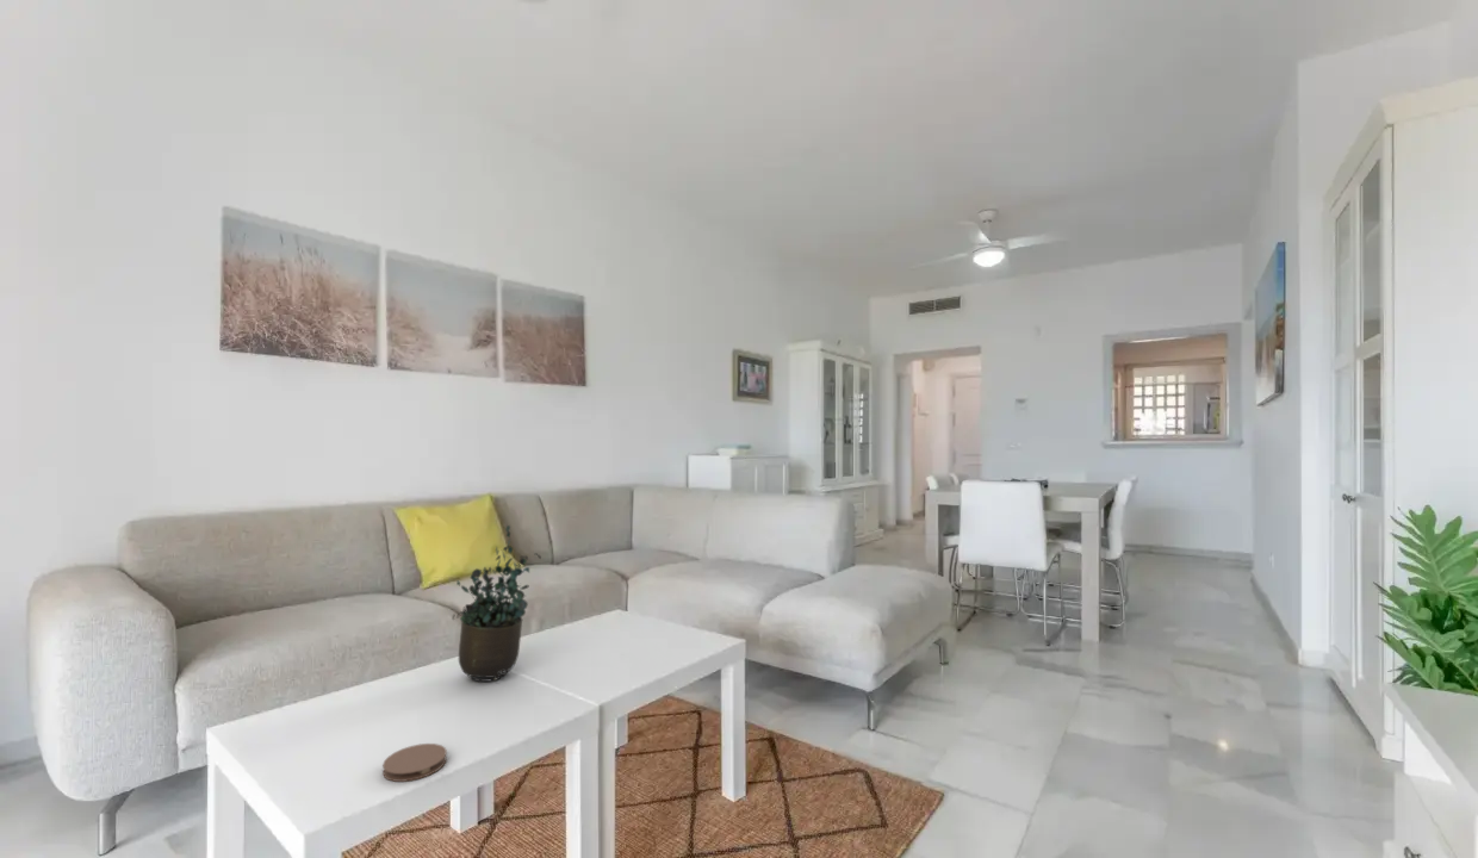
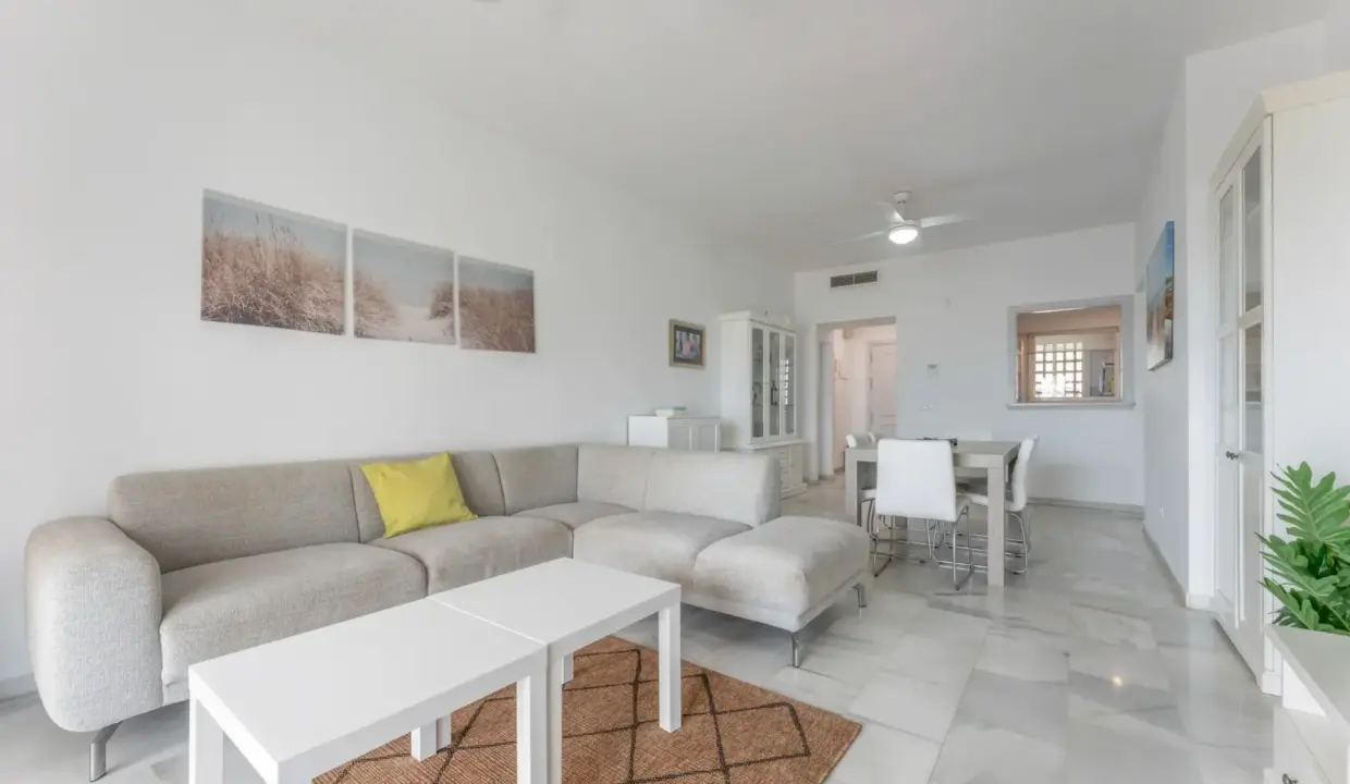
- coaster [381,742,448,783]
- potted plant [452,524,542,683]
